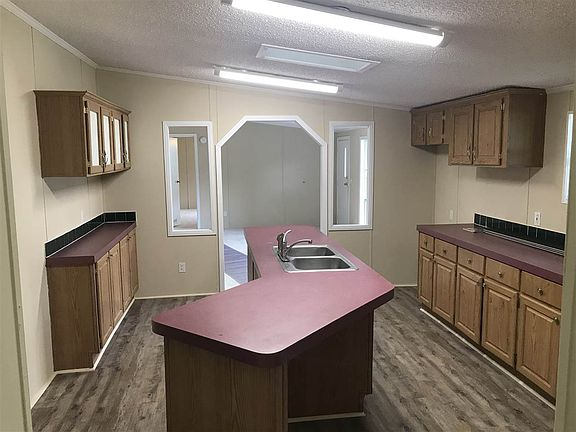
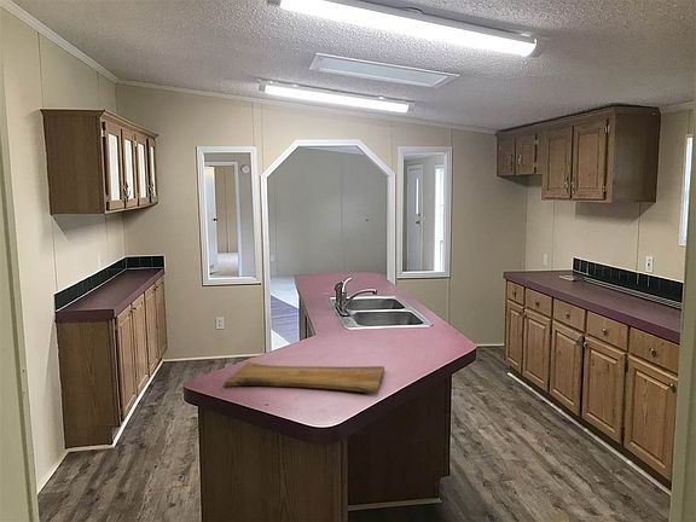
+ cutting board [222,361,385,394]
